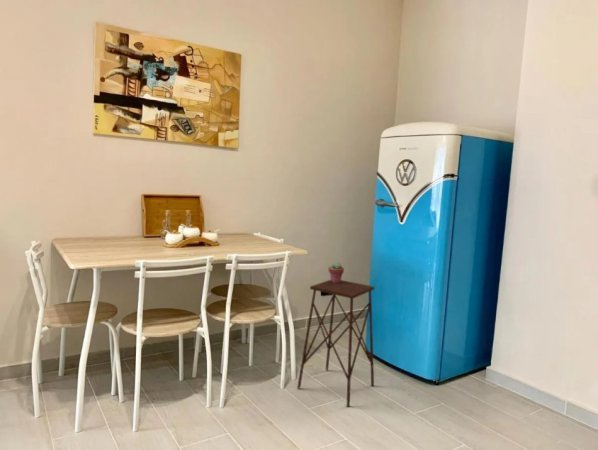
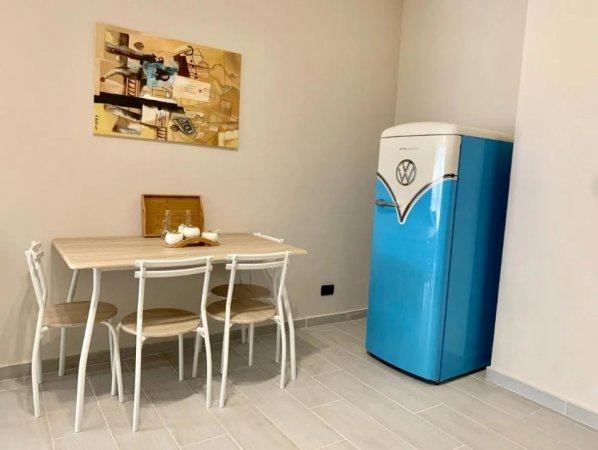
- side table [296,279,376,408]
- potted succulent [327,261,345,283]
